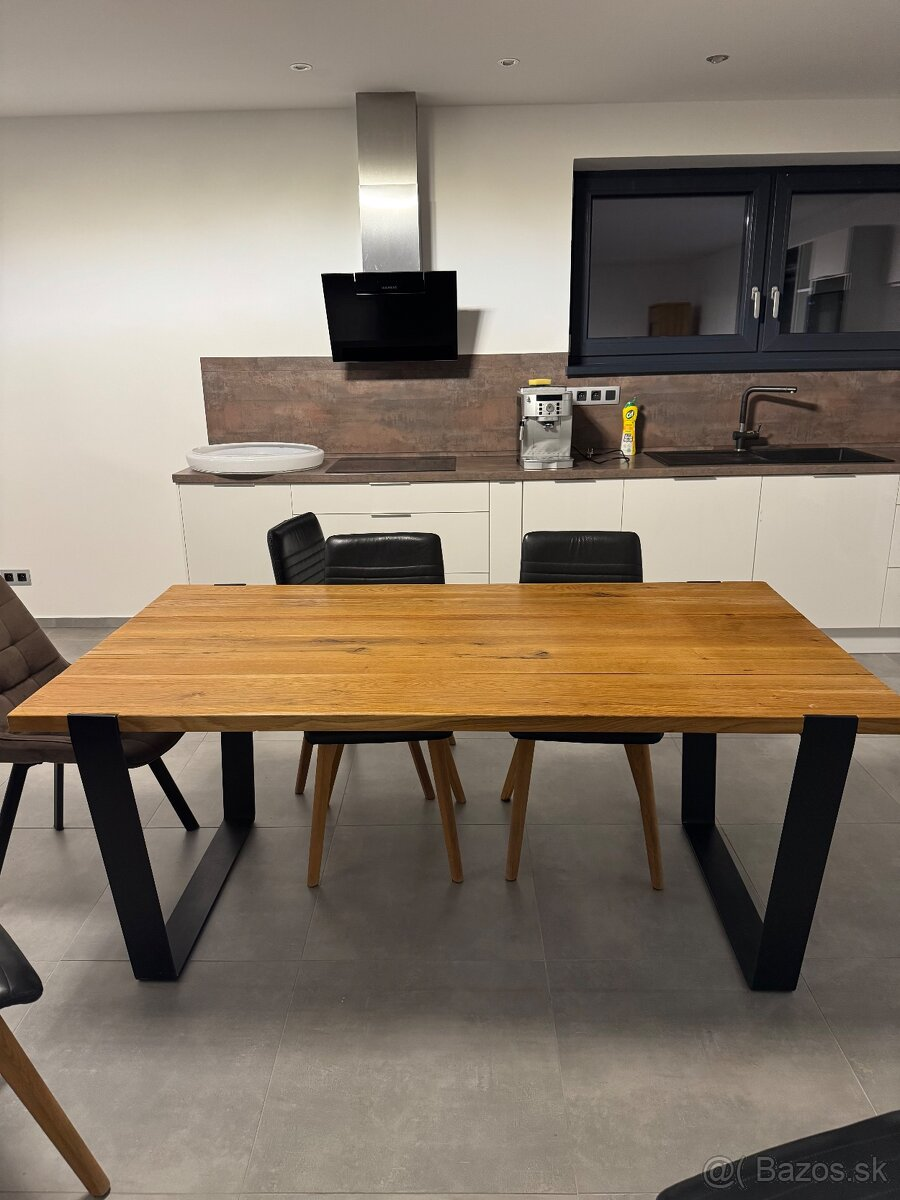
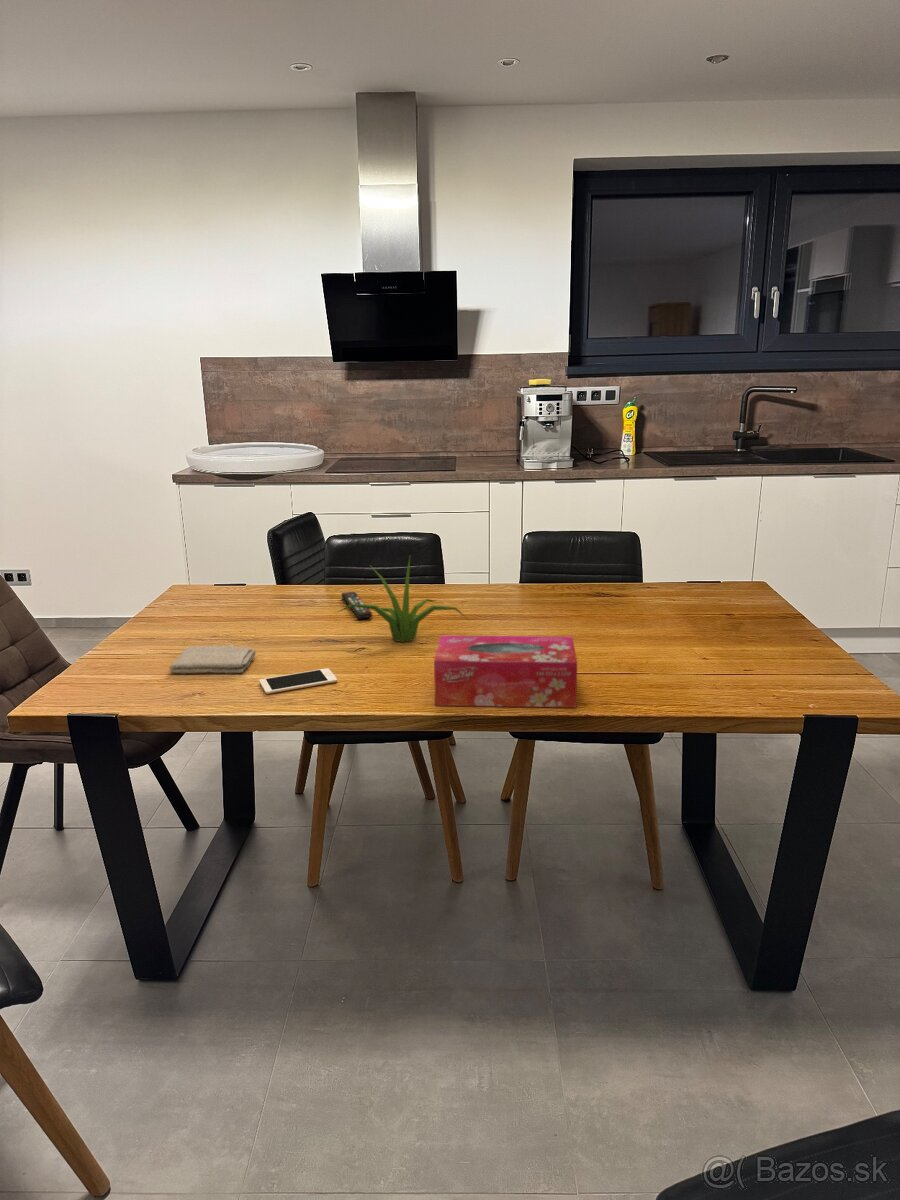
+ cell phone [258,667,338,695]
+ remote control [341,591,373,620]
+ plant [333,556,472,643]
+ tissue box [433,634,578,709]
+ washcloth [169,644,257,674]
